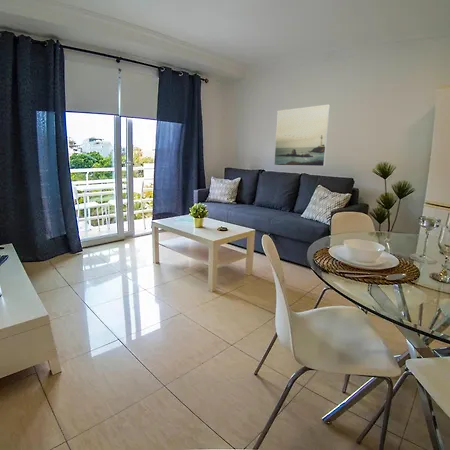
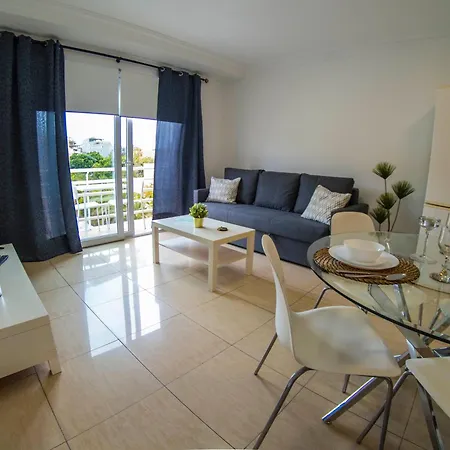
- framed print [273,103,331,167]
